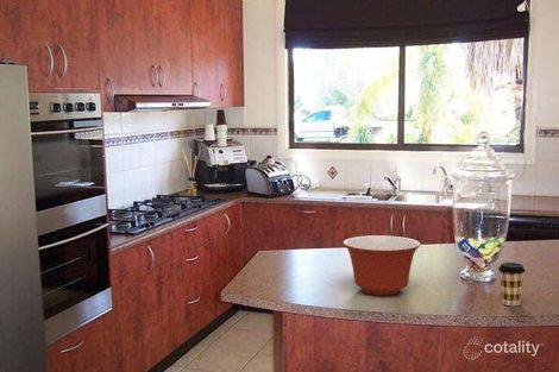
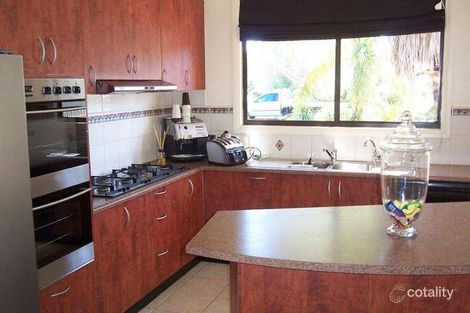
- coffee cup [497,261,527,307]
- mixing bowl [343,234,421,296]
